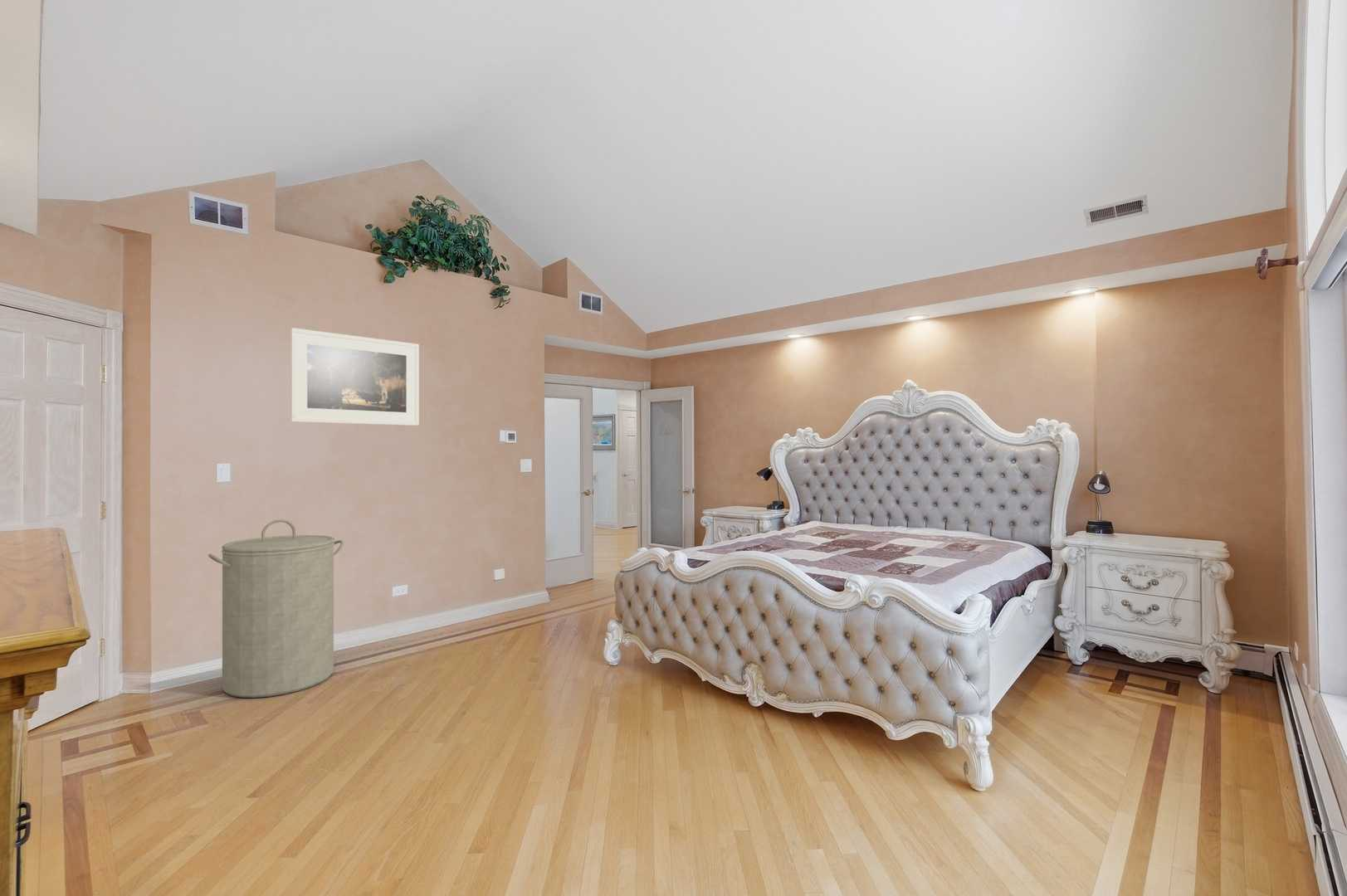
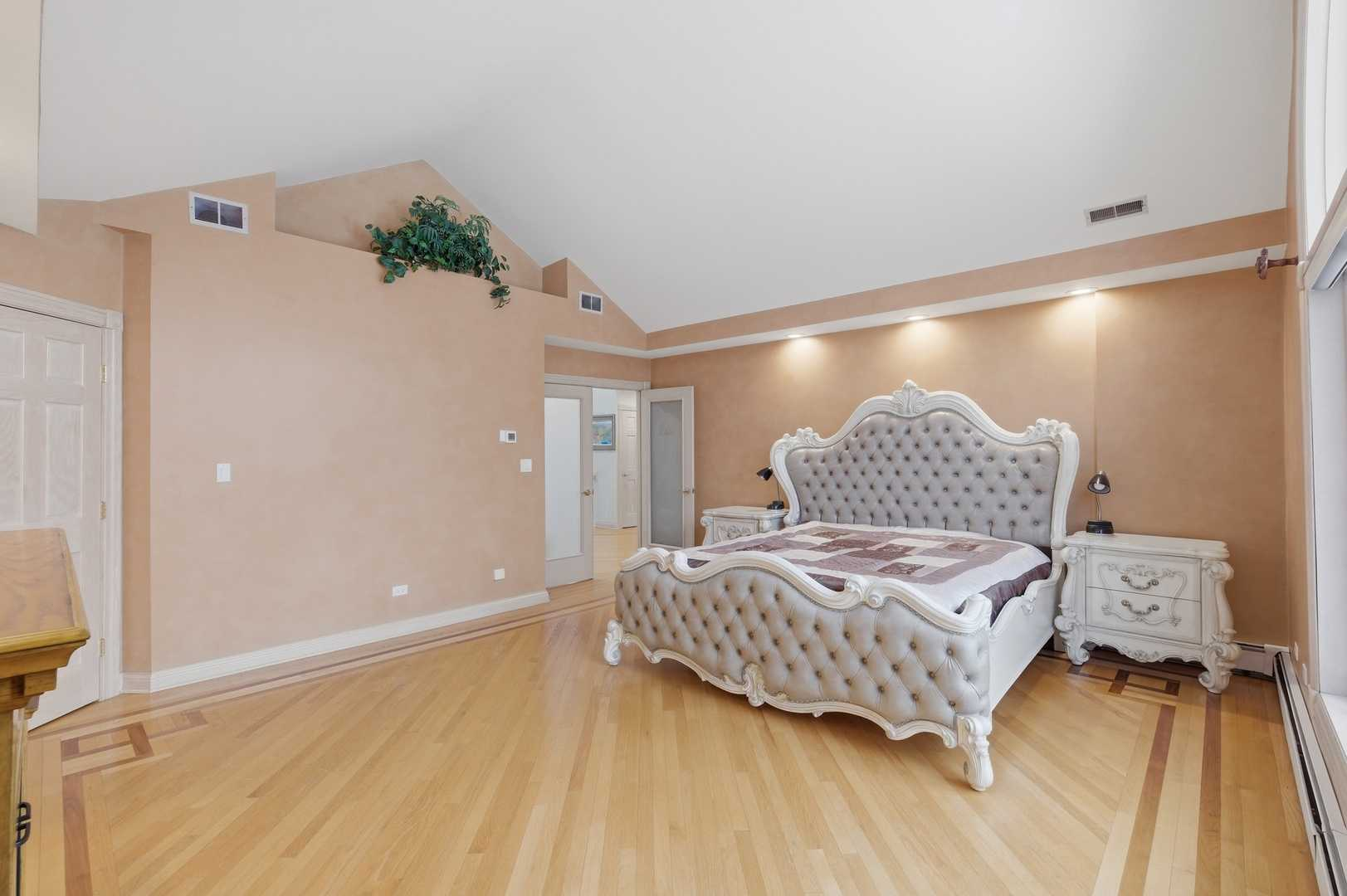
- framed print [290,327,420,426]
- laundry hamper [207,519,344,699]
